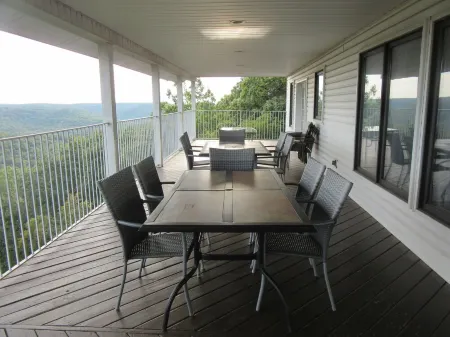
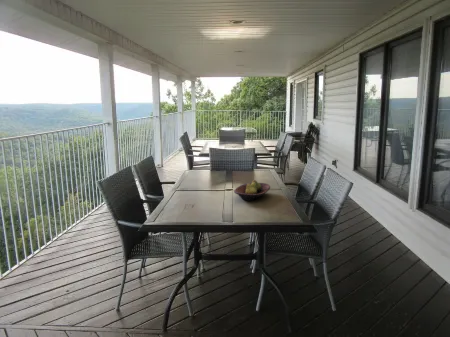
+ fruit bowl [233,179,271,202]
